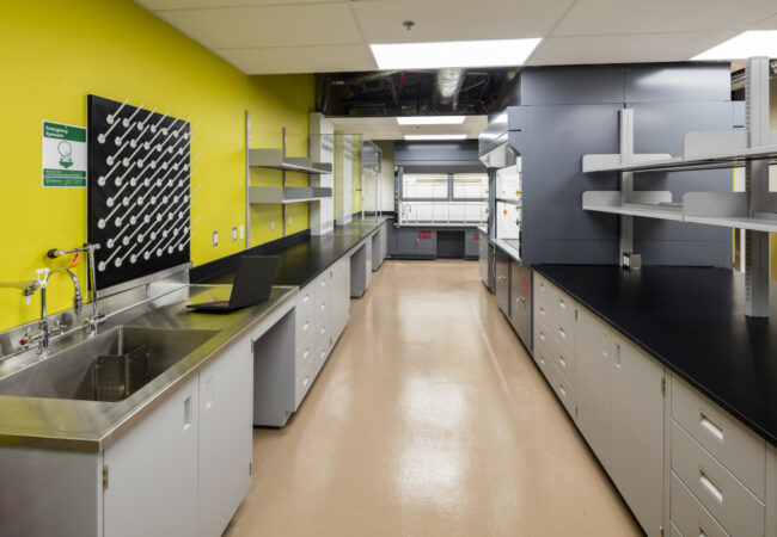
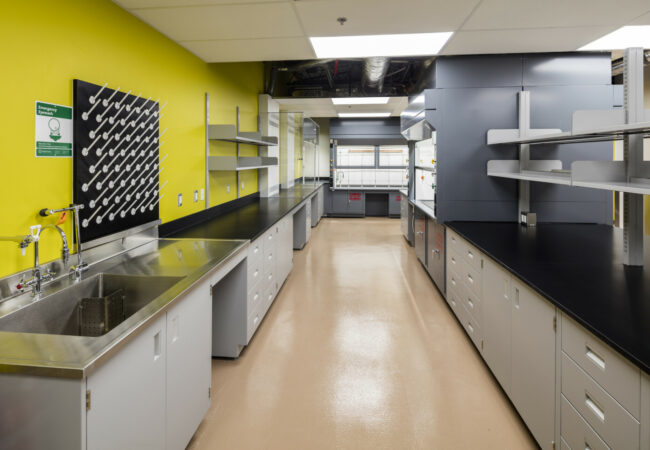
- laptop [184,255,281,310]
